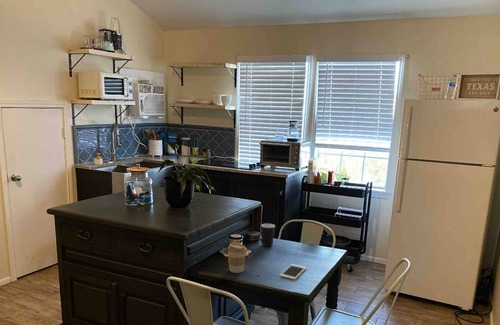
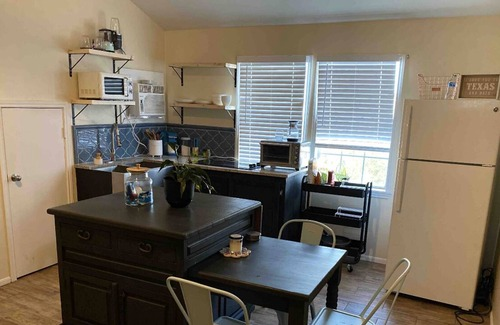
- cell phone [279,263,307,281]
- mug [257,223,276,247]
- coffee cup [227,242,248,274]
